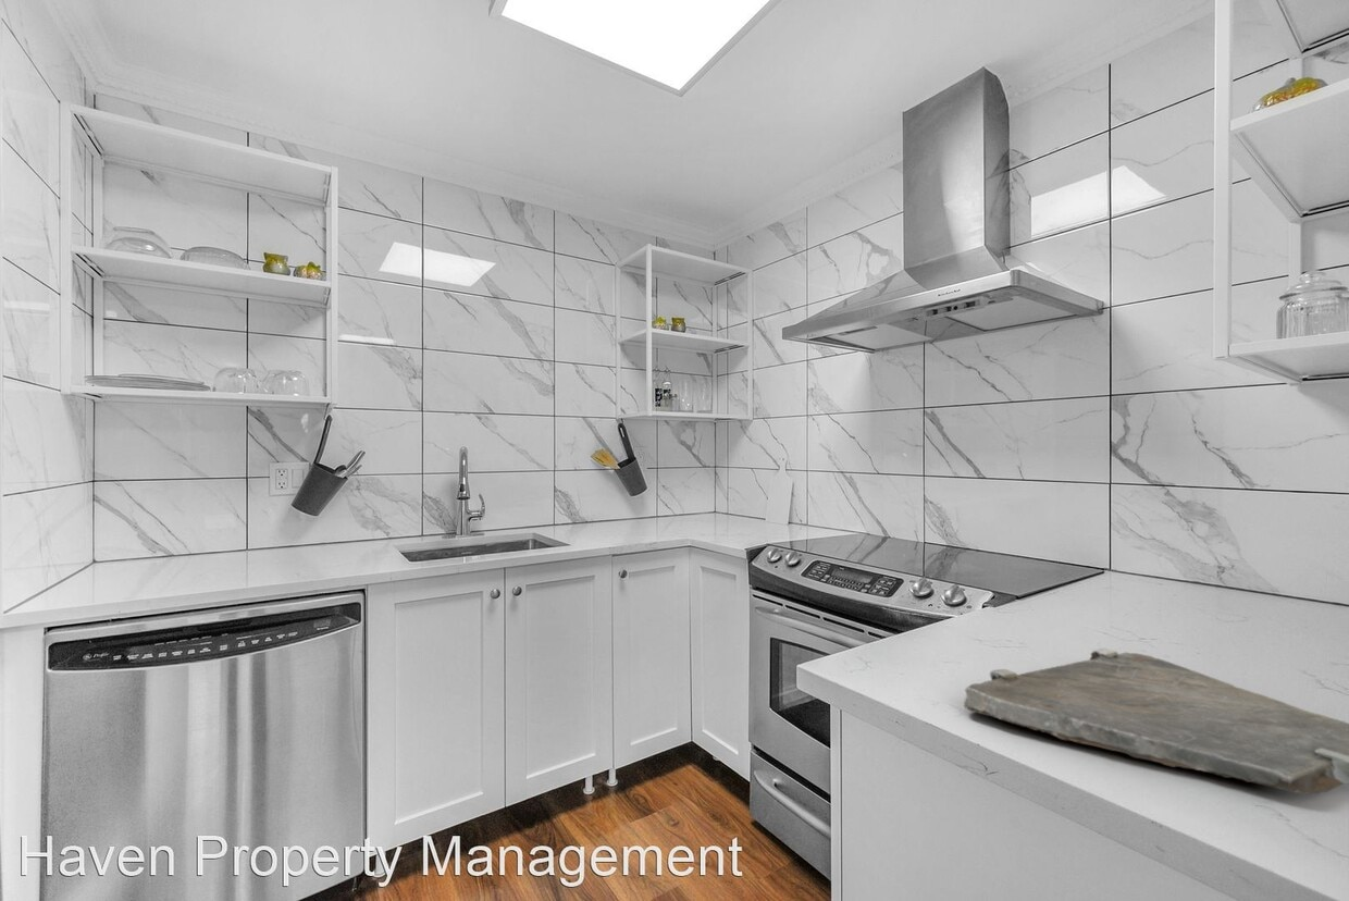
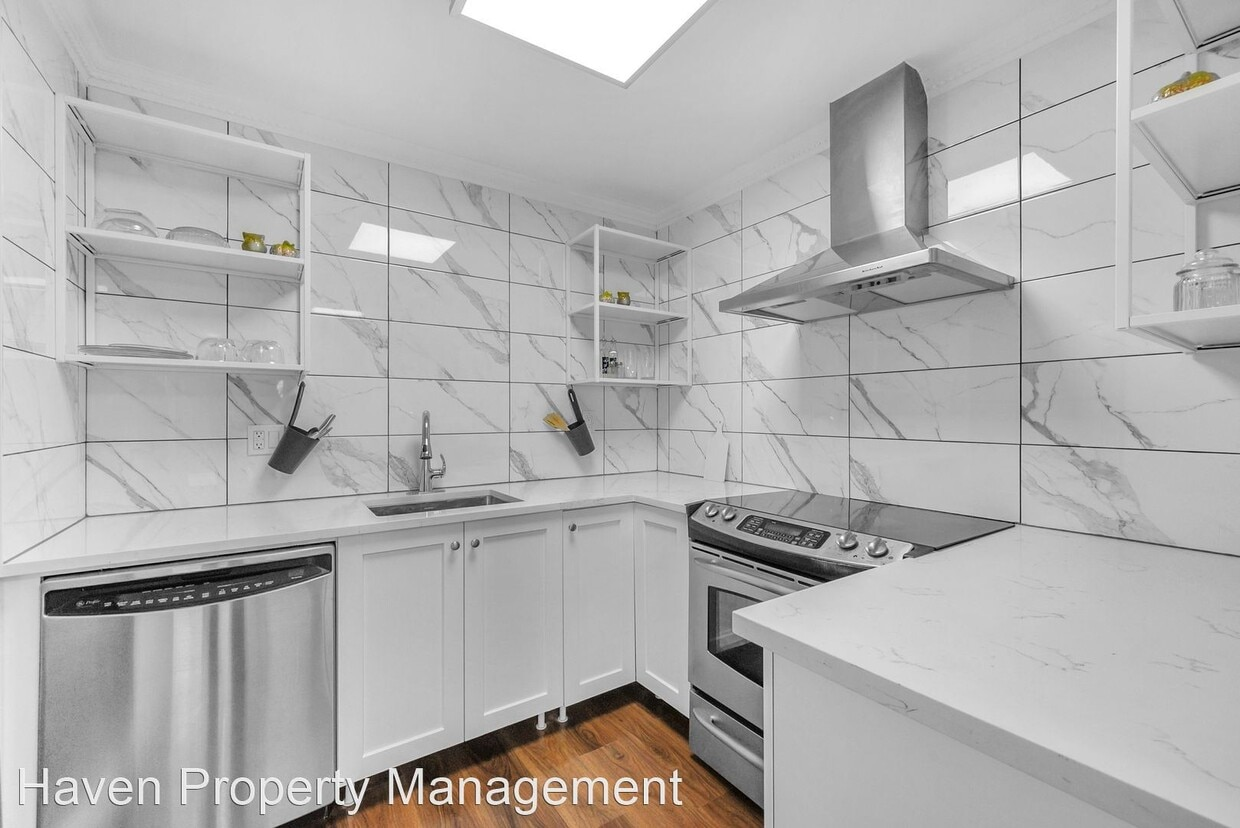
- cutting board [963,647,1349,797]
